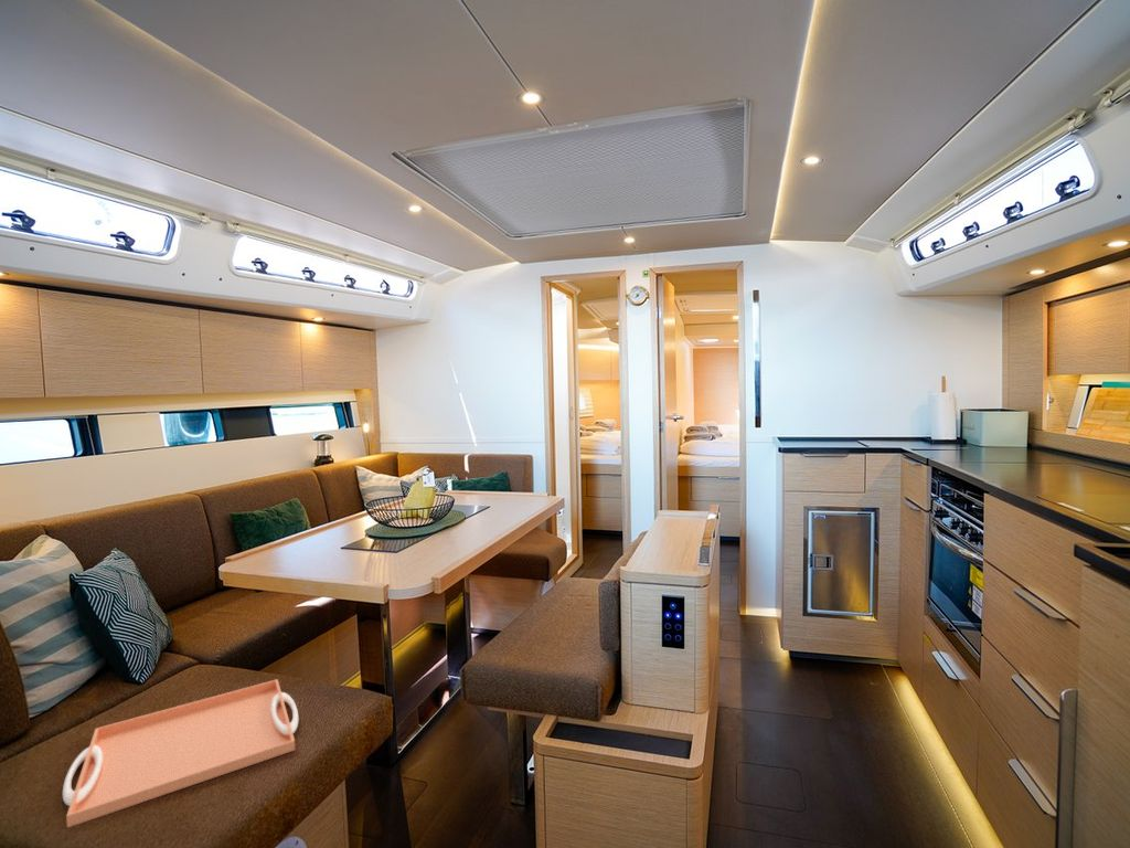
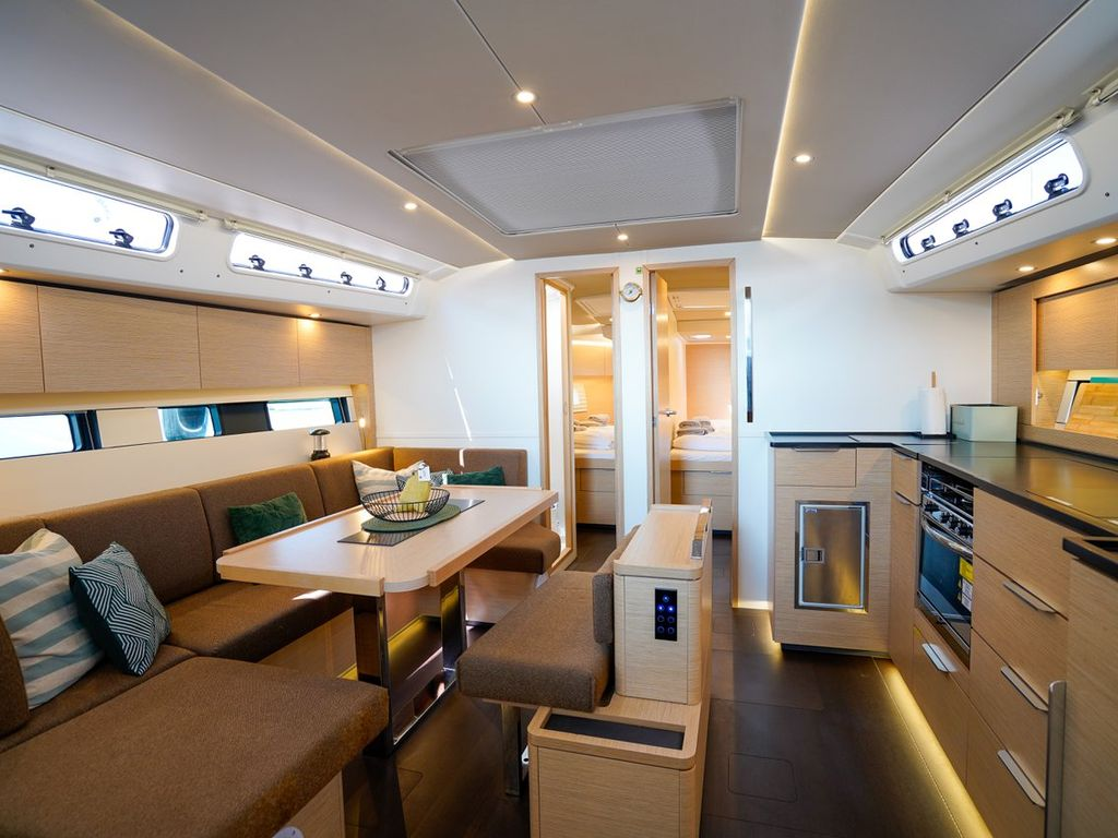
- serving tray [62,678,299,828]
